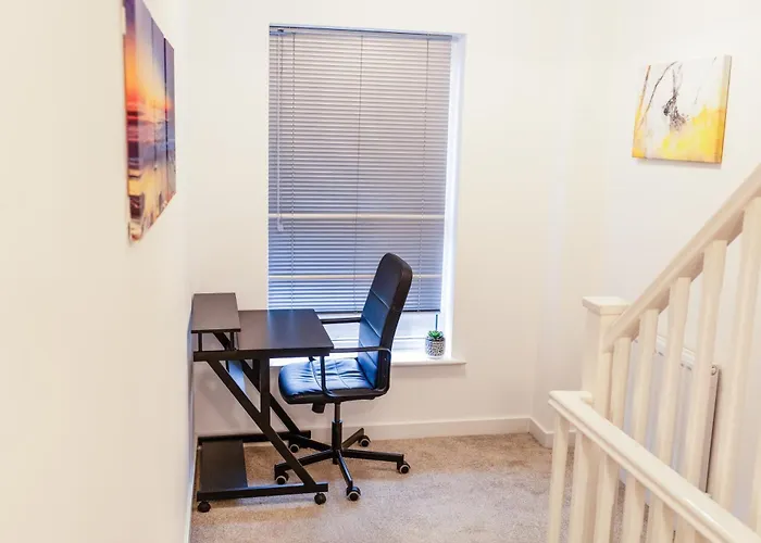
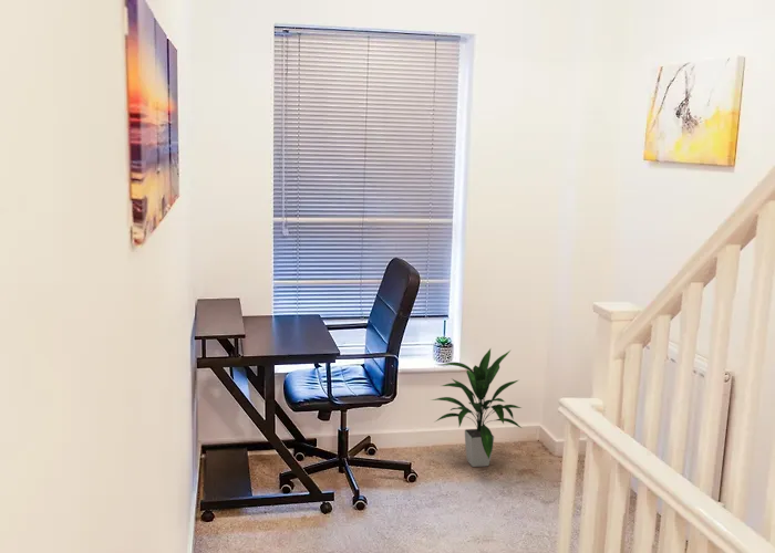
+ indoor plant [431,348,523,468]
